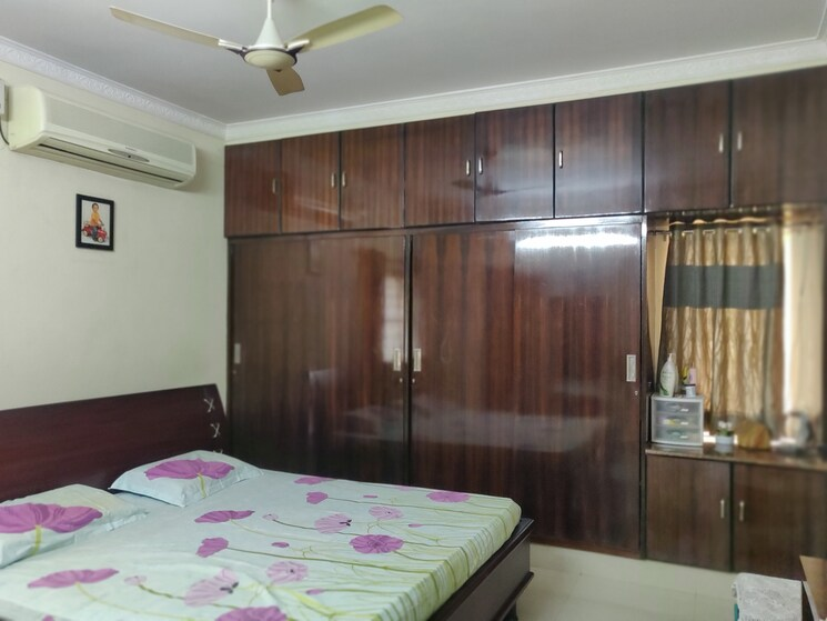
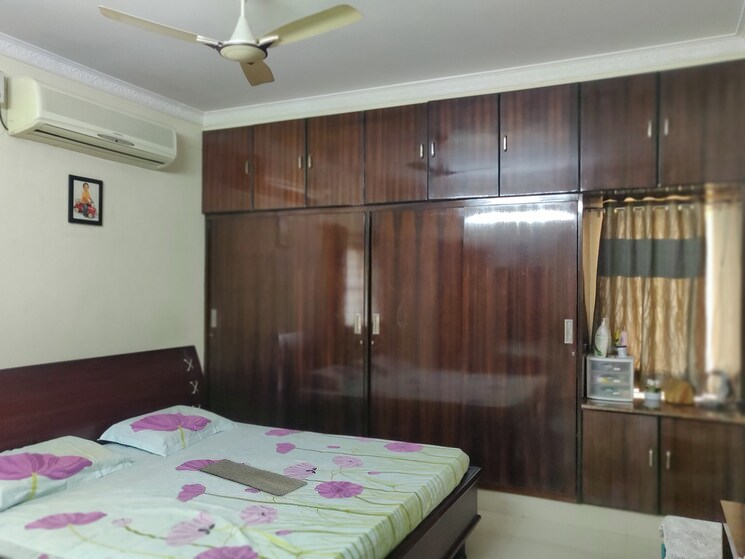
+ bath mat [198,458,309,497]
